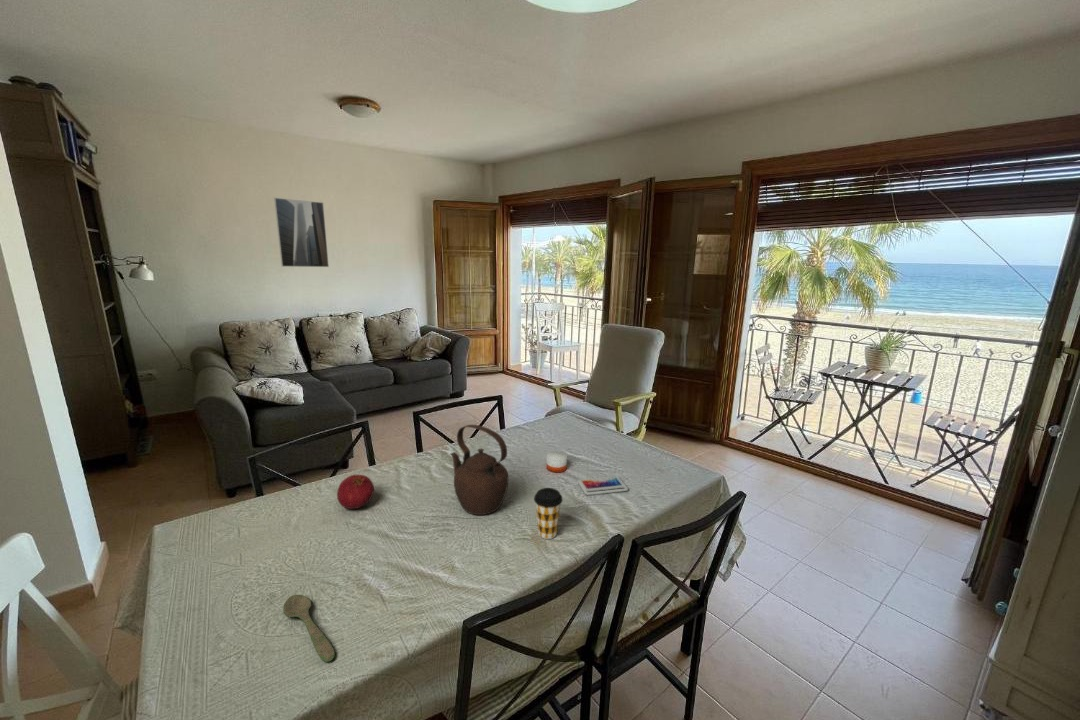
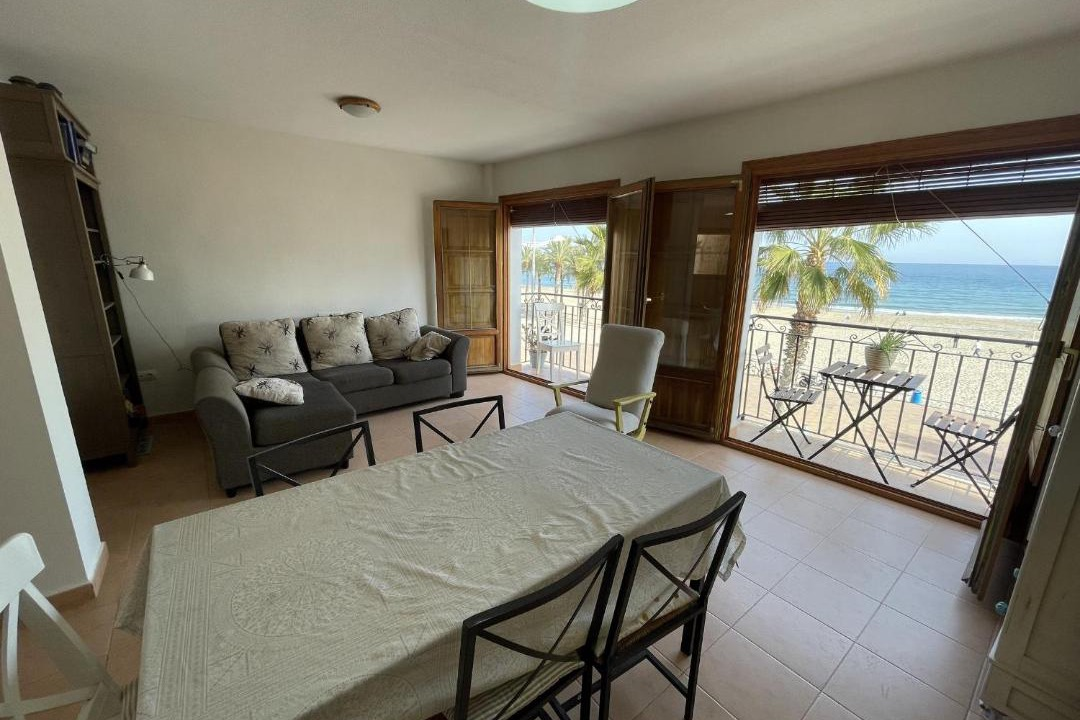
- fruit [336,474,375,510]
- spoon [282,594,336,663]
- candle [546,447,568,473]
- smartphone [577,475,629,496]
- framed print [273,197,330,268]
- teapot [449,424,509,516]
- coffee cup [533,487,564,540]
